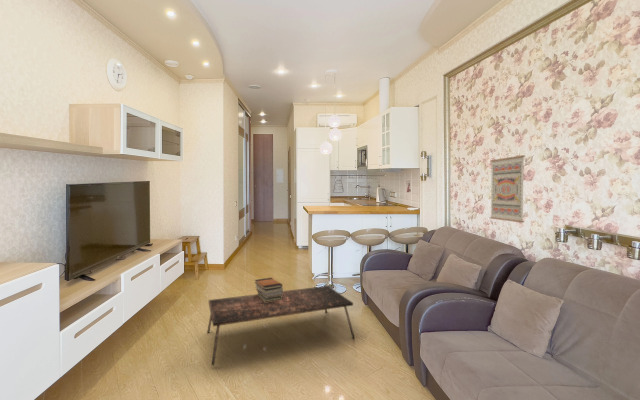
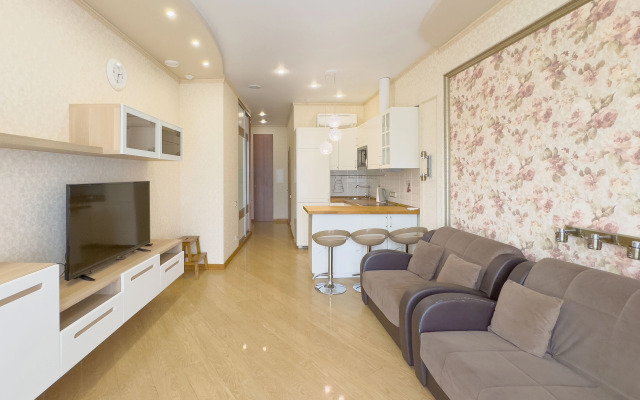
- coffee table [206,285,356,367]
- wall art [489,154,526,223]
- book stack [254,277,284,302]
